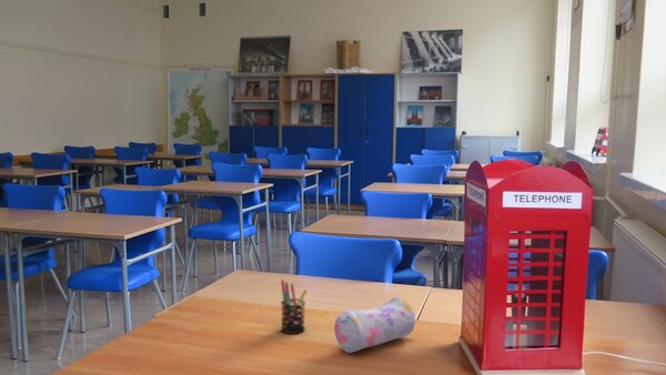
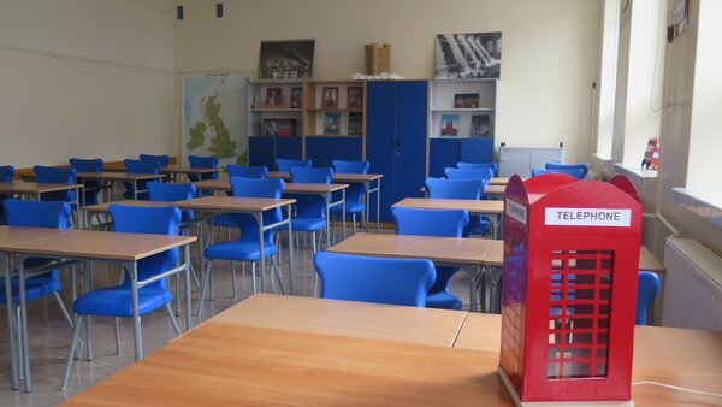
- pen holder [280,280,309,335]
- pencil case [333,296,416,354]
